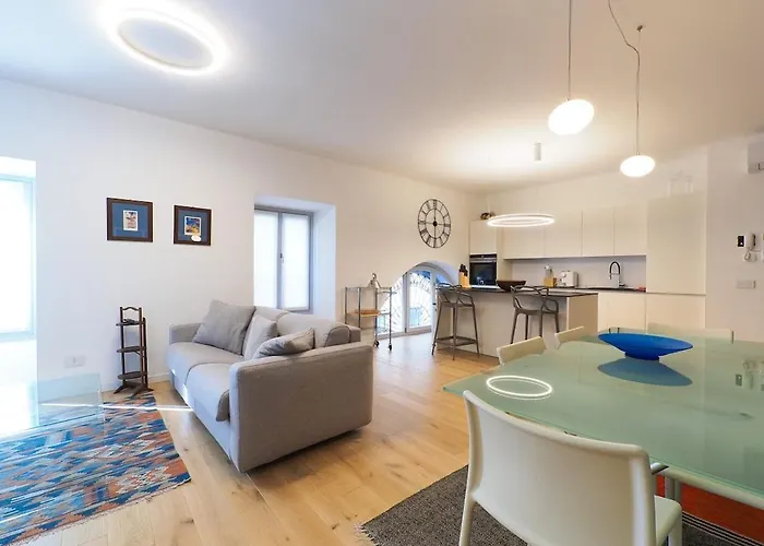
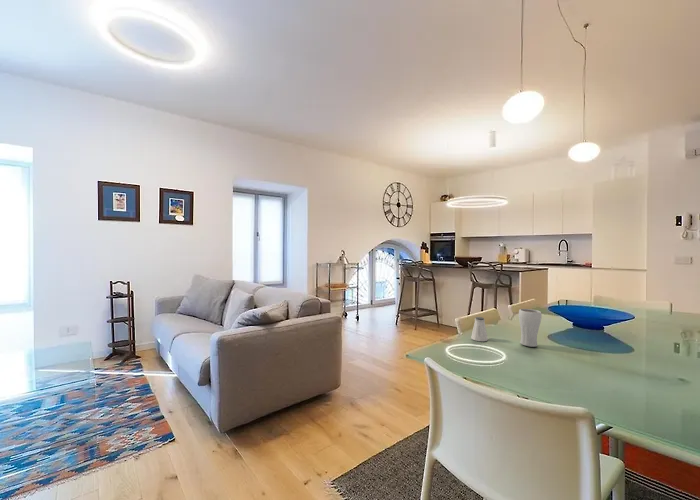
+ saltshaker [470,316,489,342]
+ drinking glass [518,308,543,348]
